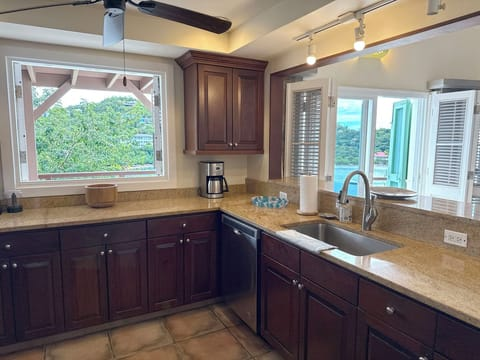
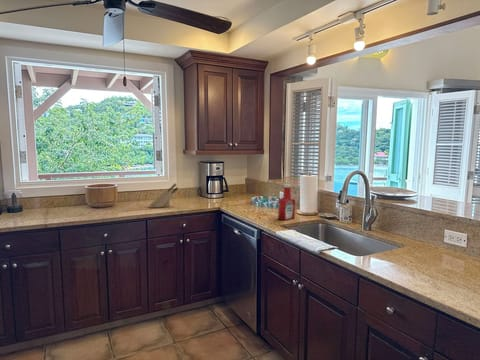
+ knife block [147,182,179,208]
+ soap bottle [277,183,296,221]
